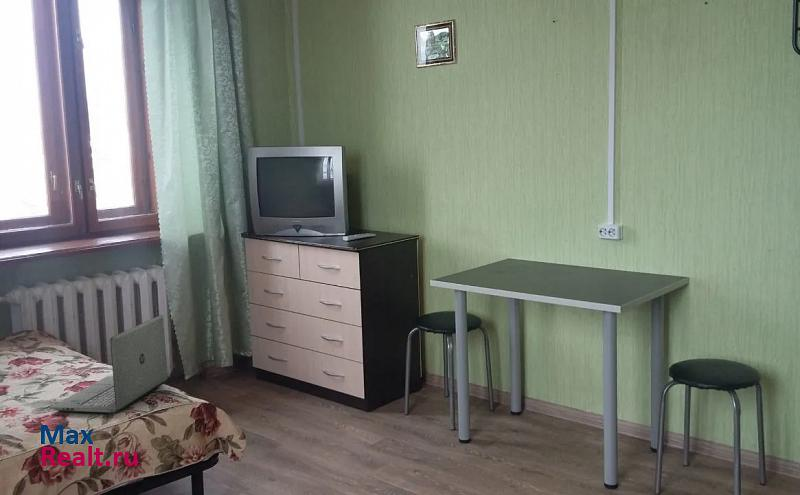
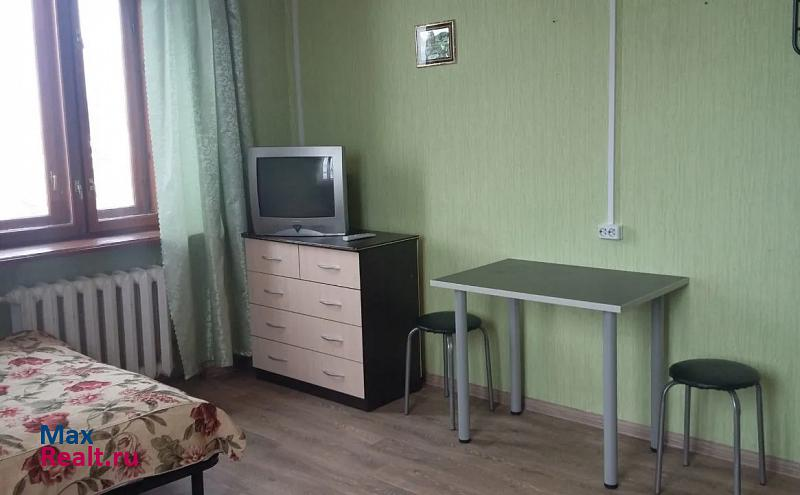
- laptop [50,314,169,414]
